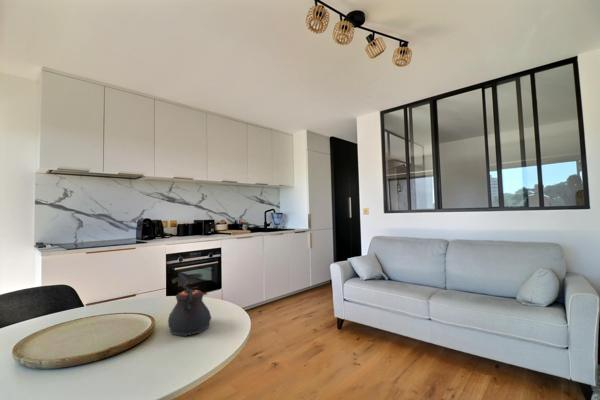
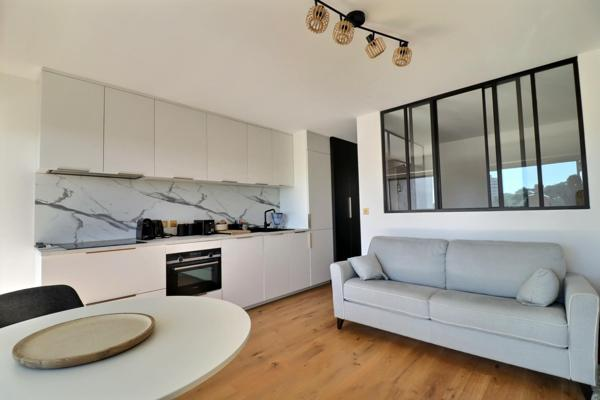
- teapot [167,273,212,337]
